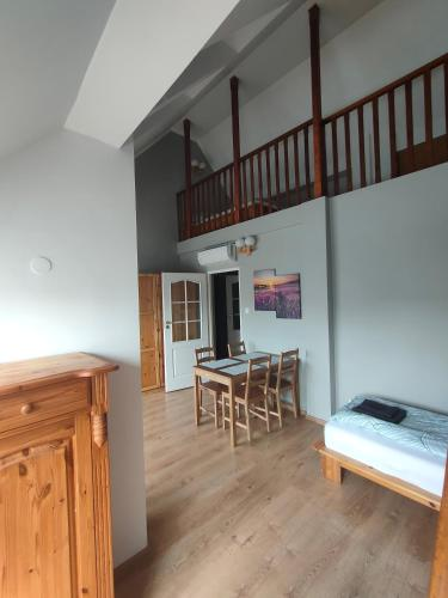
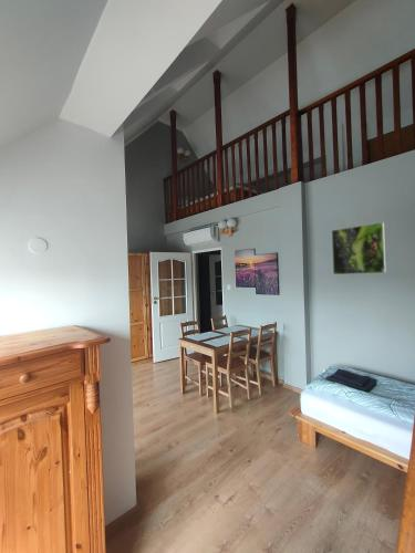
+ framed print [331,221,387,275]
